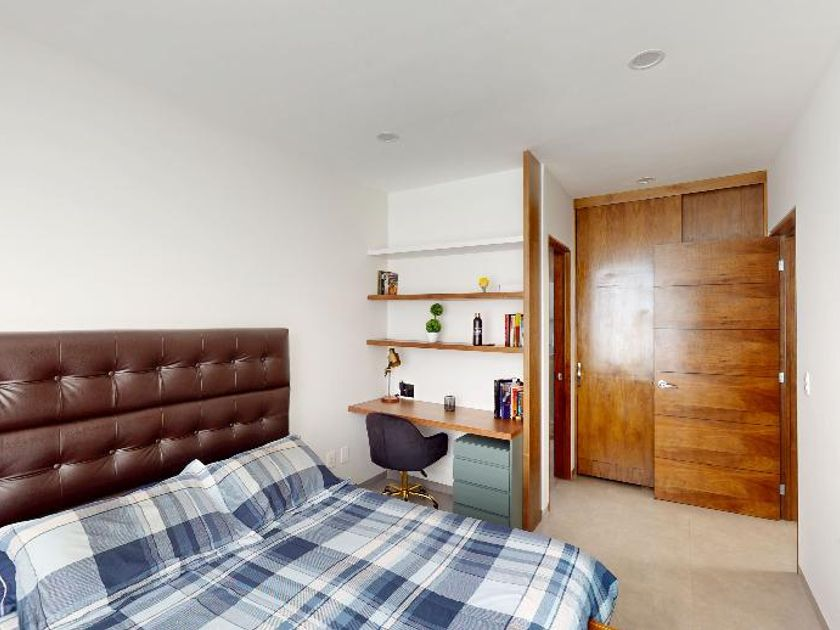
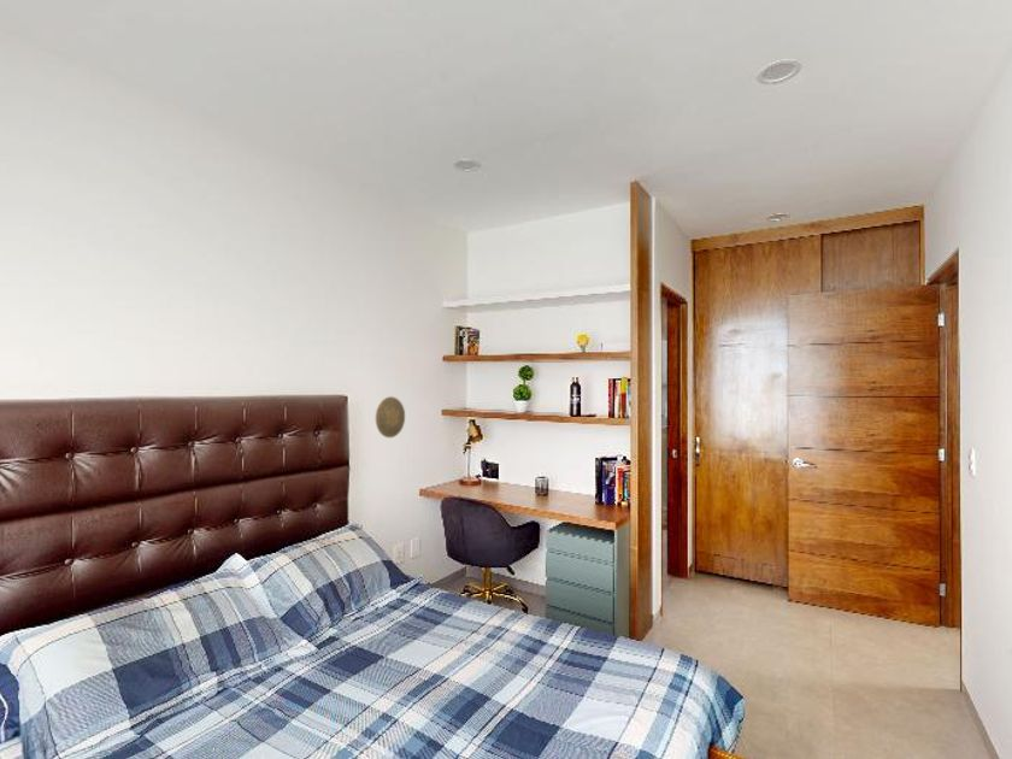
+ decorative plate [375,395,406,439]
